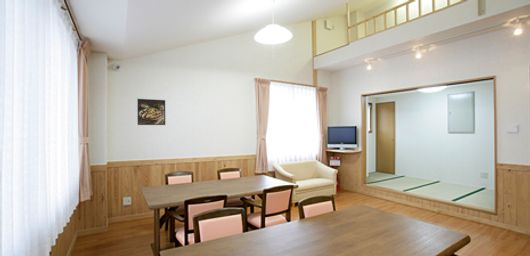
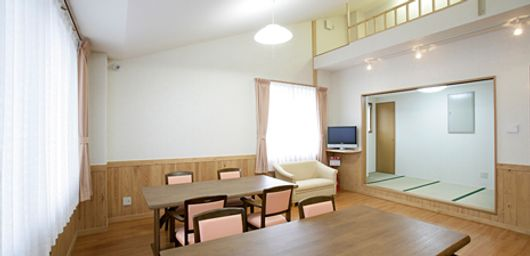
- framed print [136,98,166,126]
